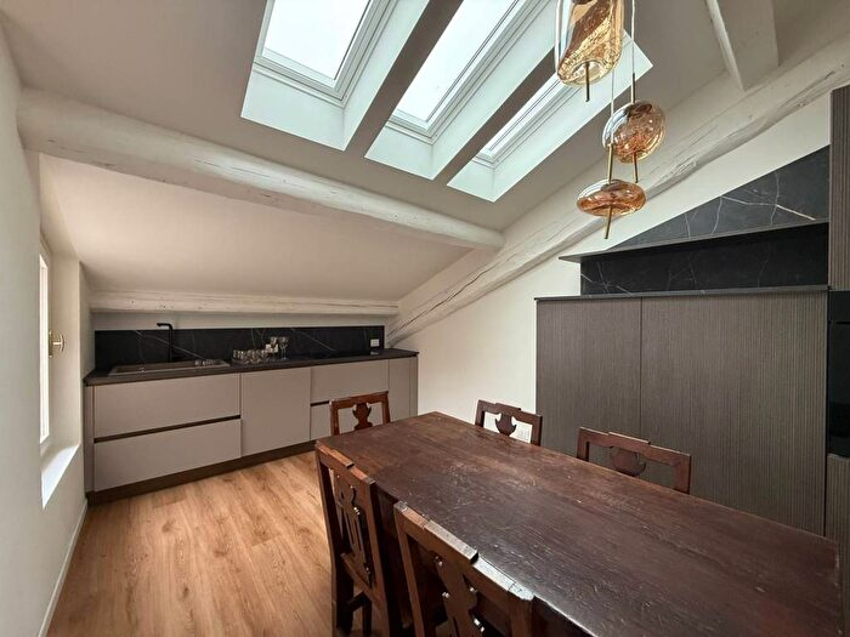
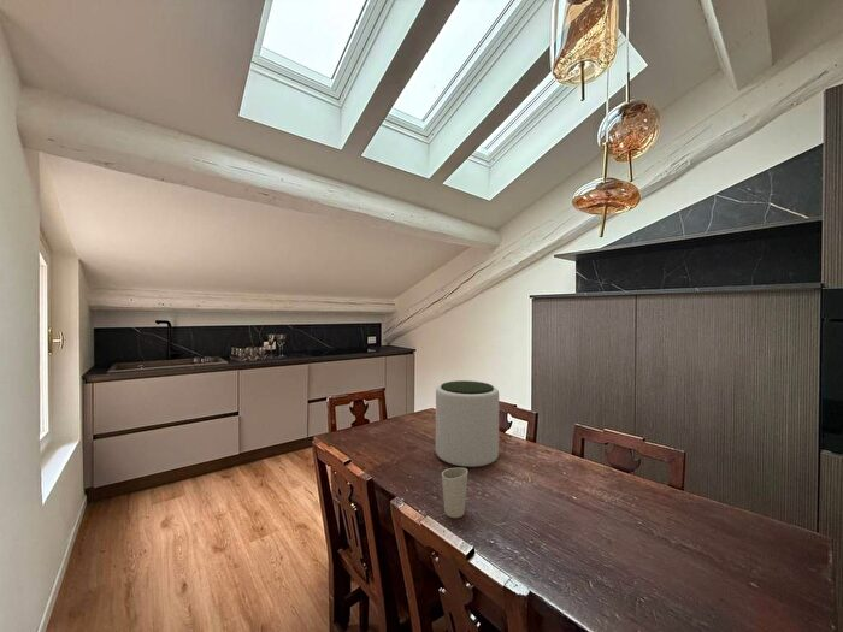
+ cup [441,467,470,519]
+ plant pot [435,379,500,468]
